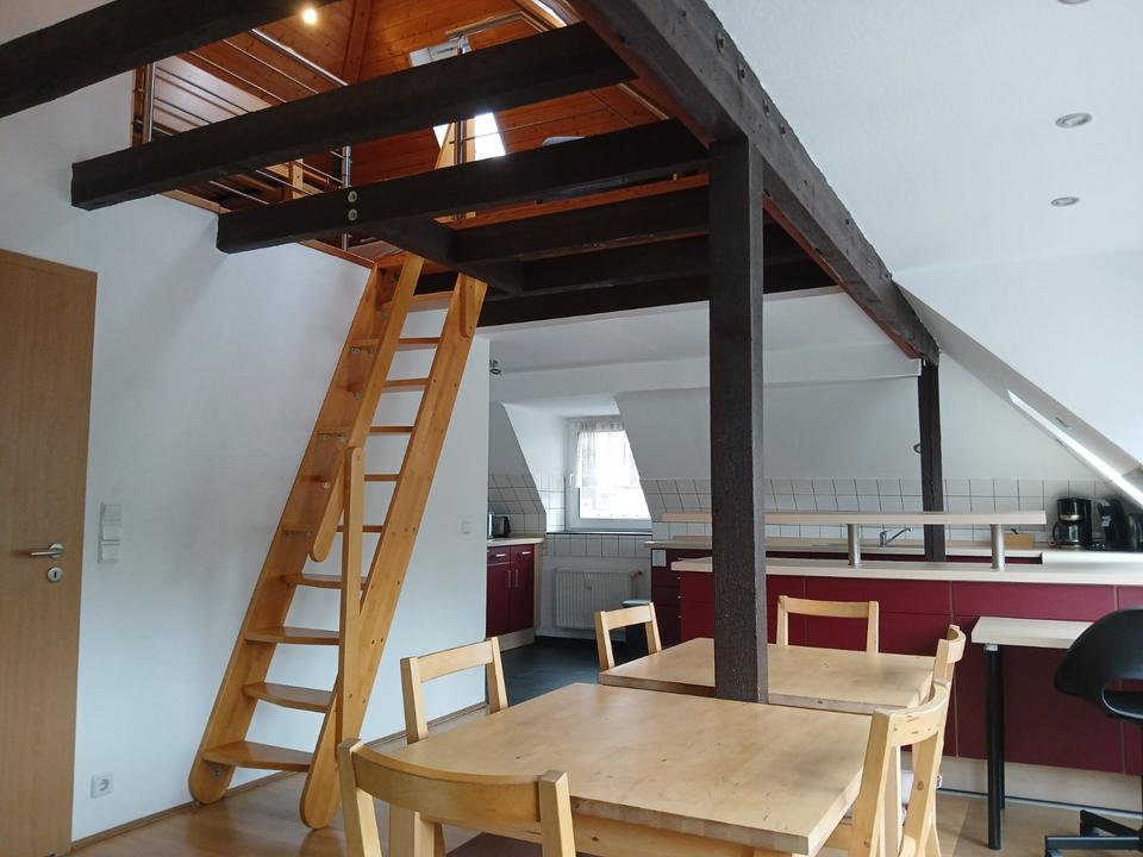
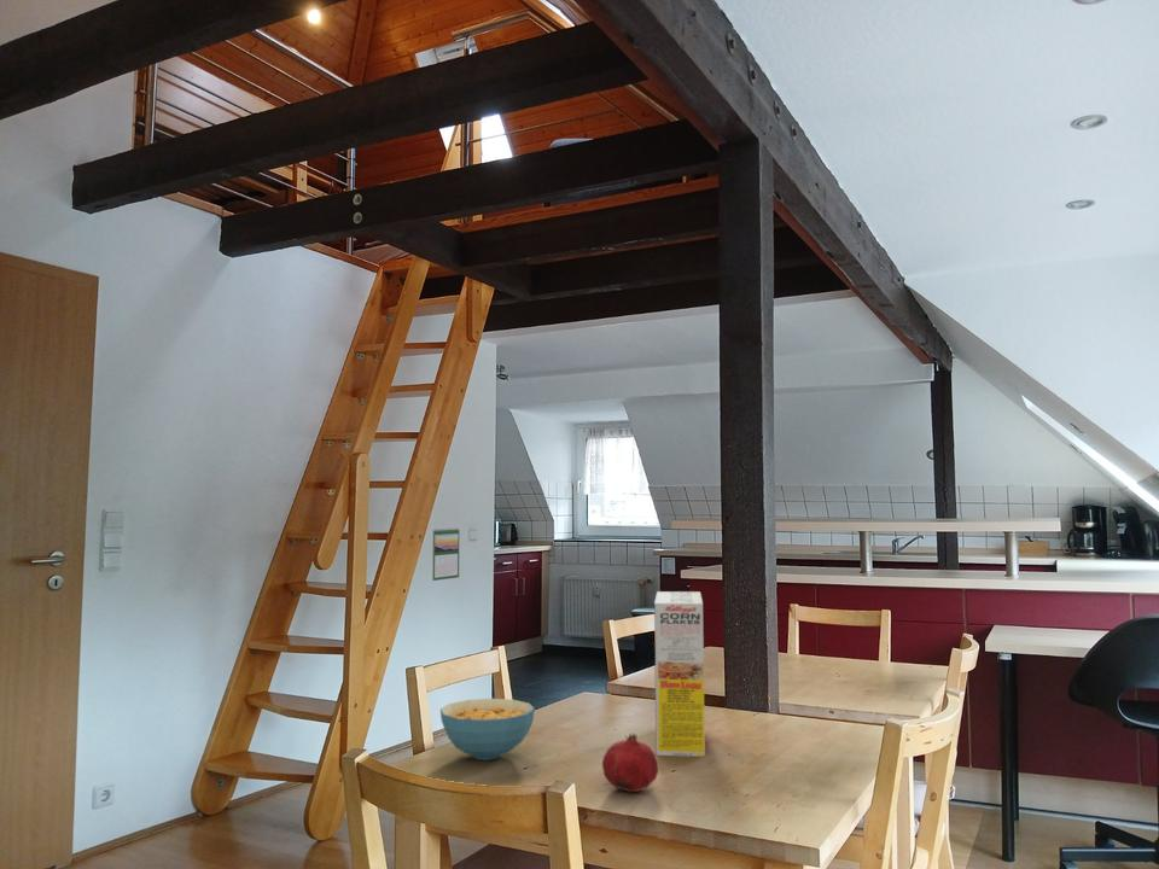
+ cereal bowl [439,698,536,762]
+ cereal box [653,590,706,758]
+ calendar [431,526,460,582]
+ fruit [601,733,659,793]
